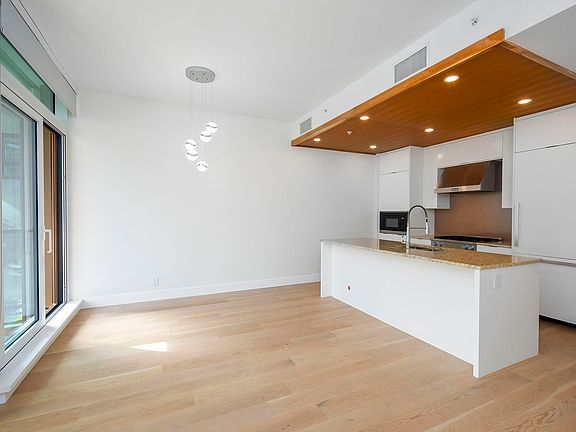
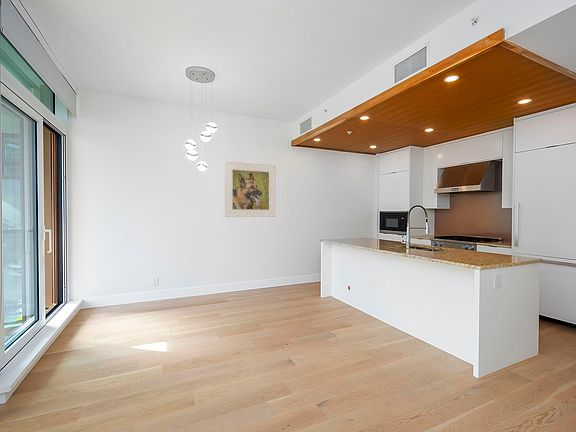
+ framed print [224,160,277,218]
